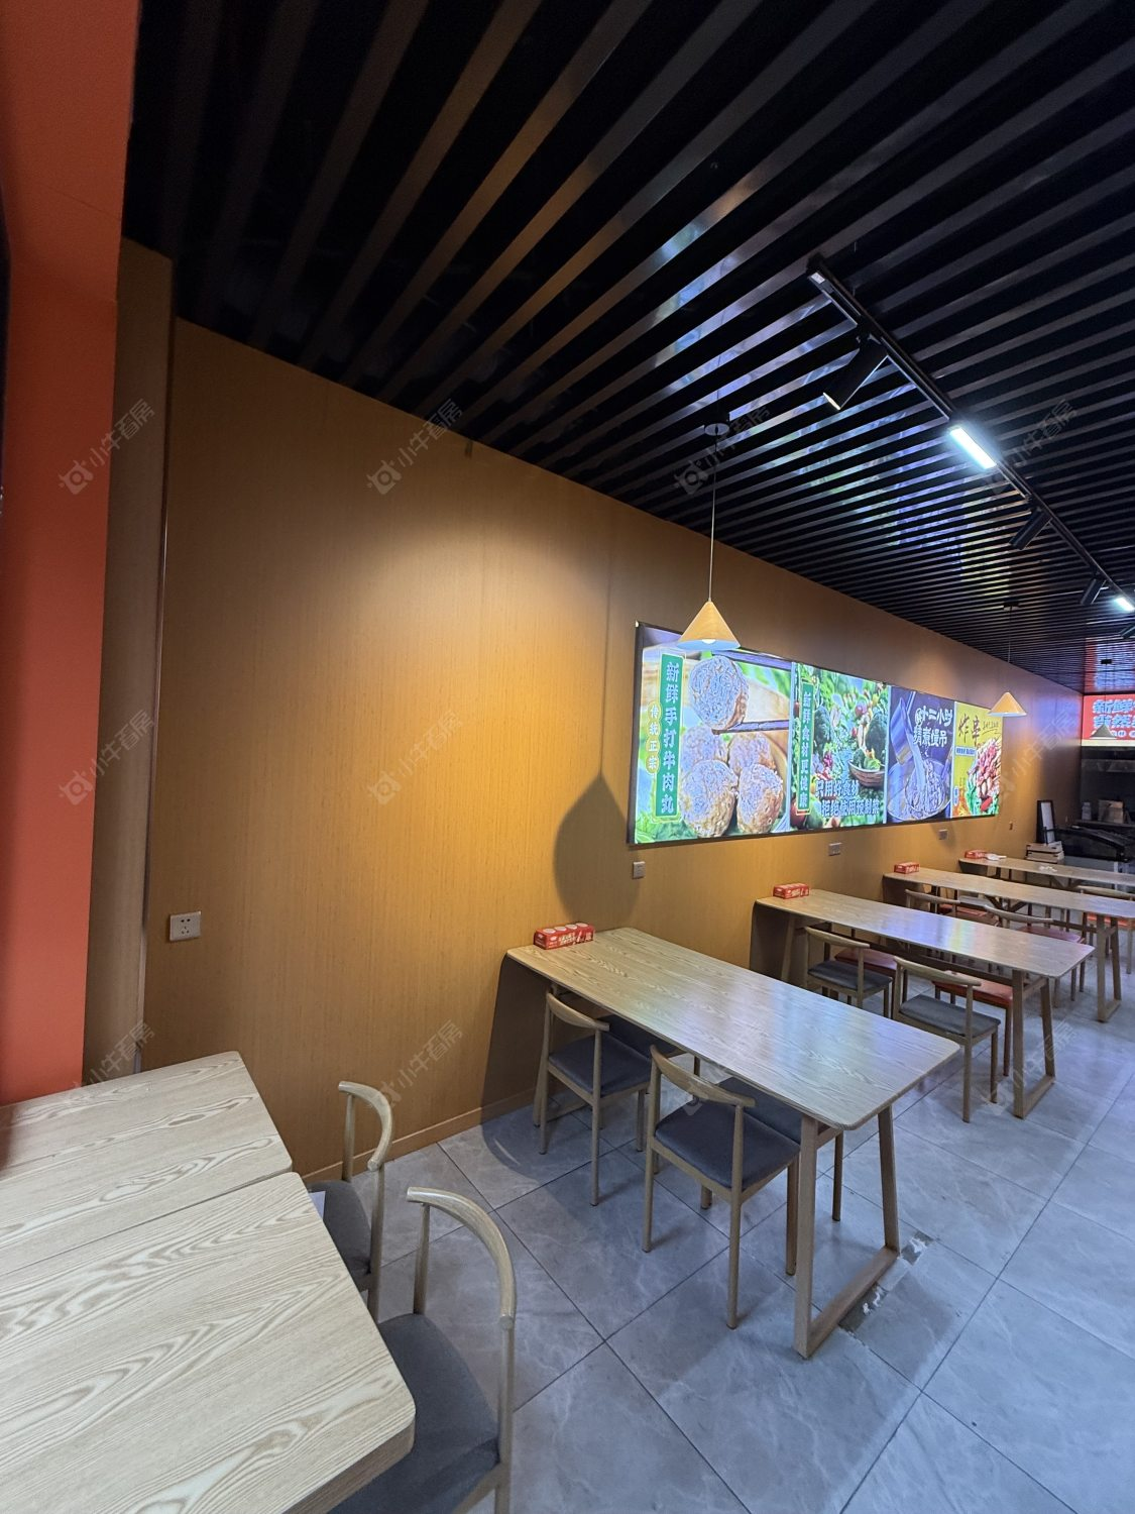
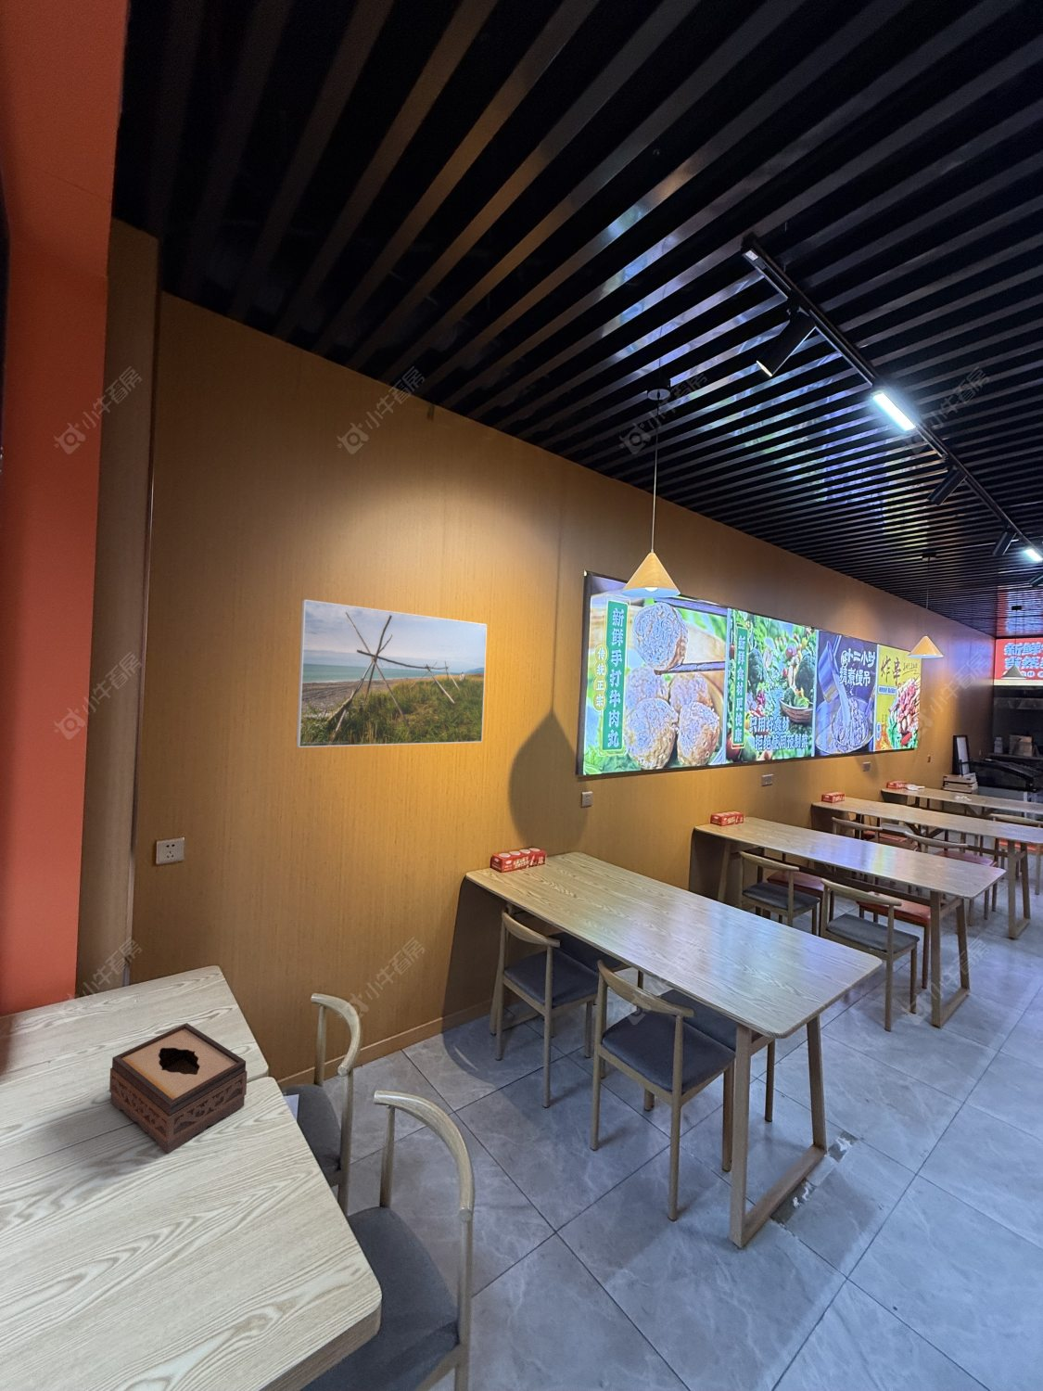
+ tissue box [108,1022,248,1154]
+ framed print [296,598,488,748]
